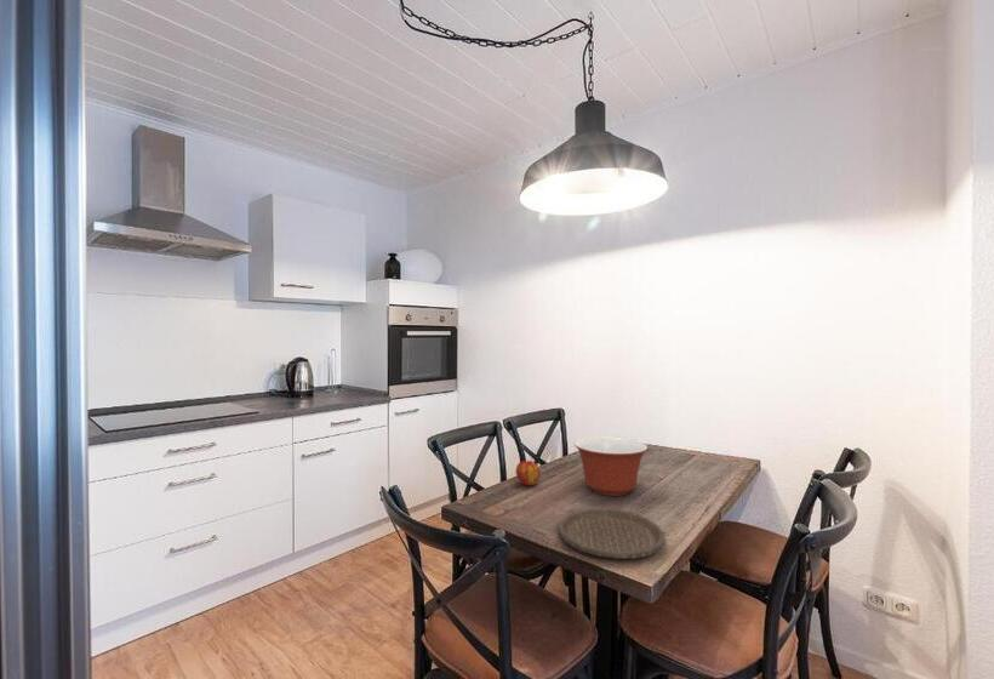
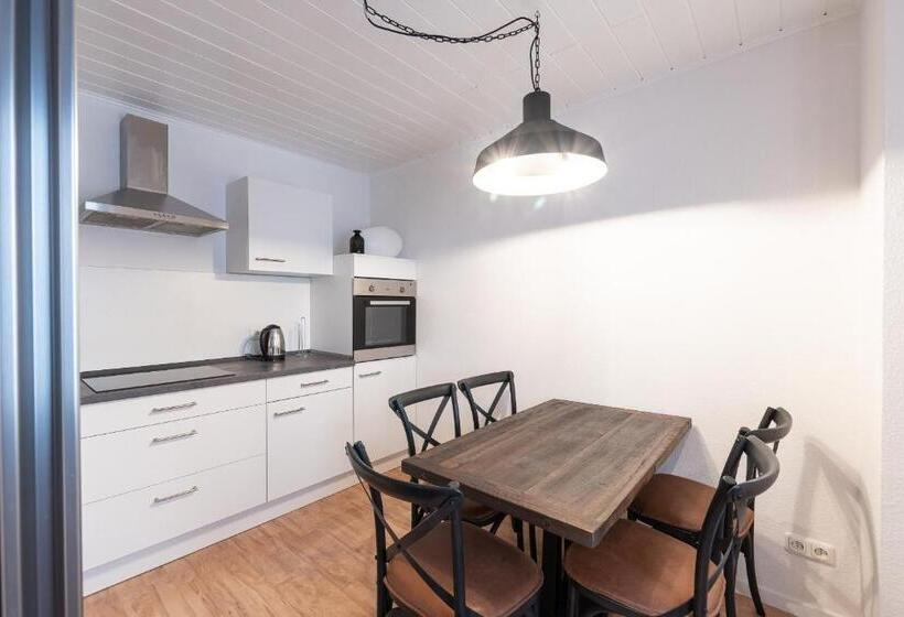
- mixing bowl [573,435,649,497]
- plate [556,507,667,559]
- apple [515,460,542,486]
